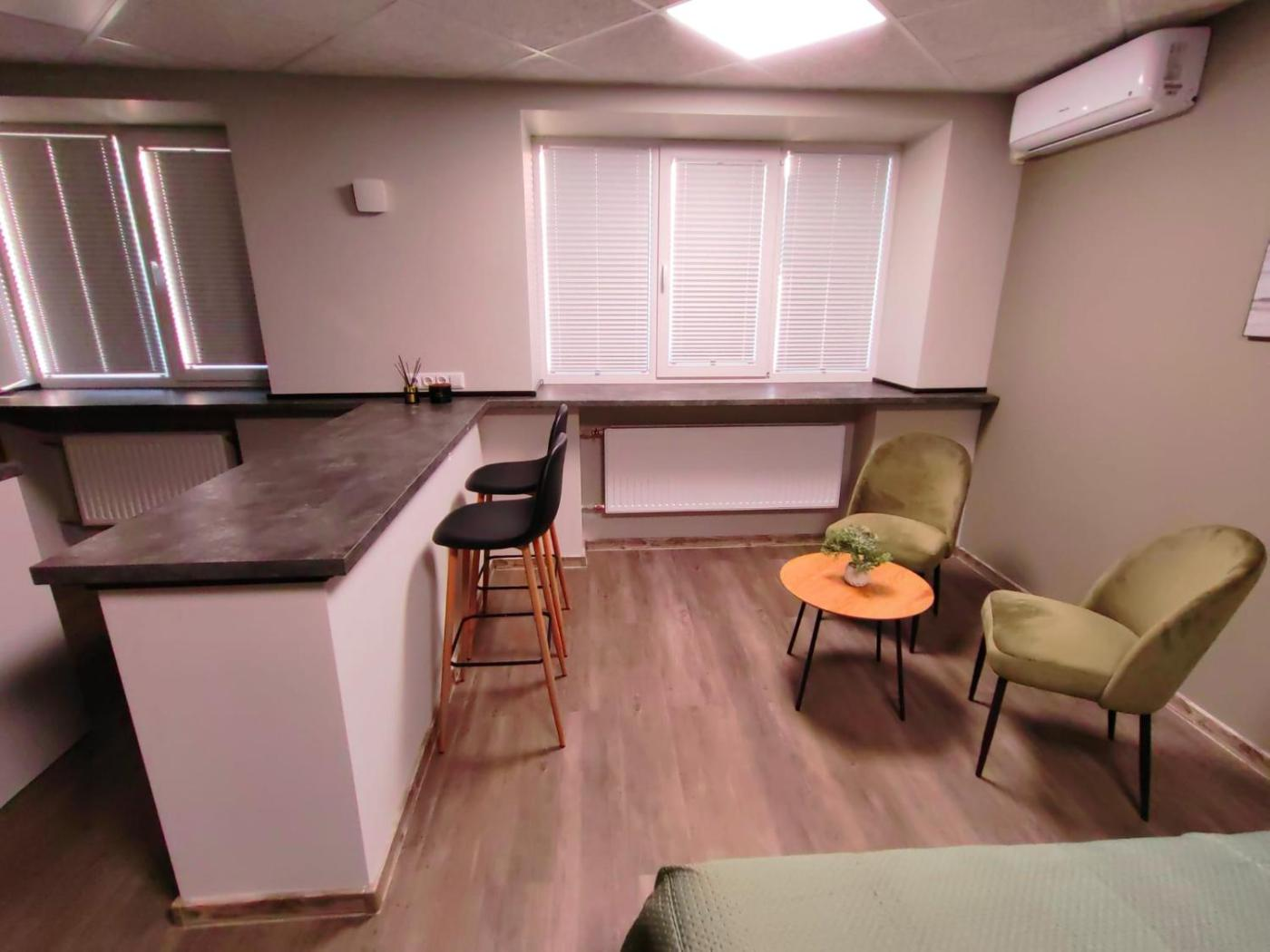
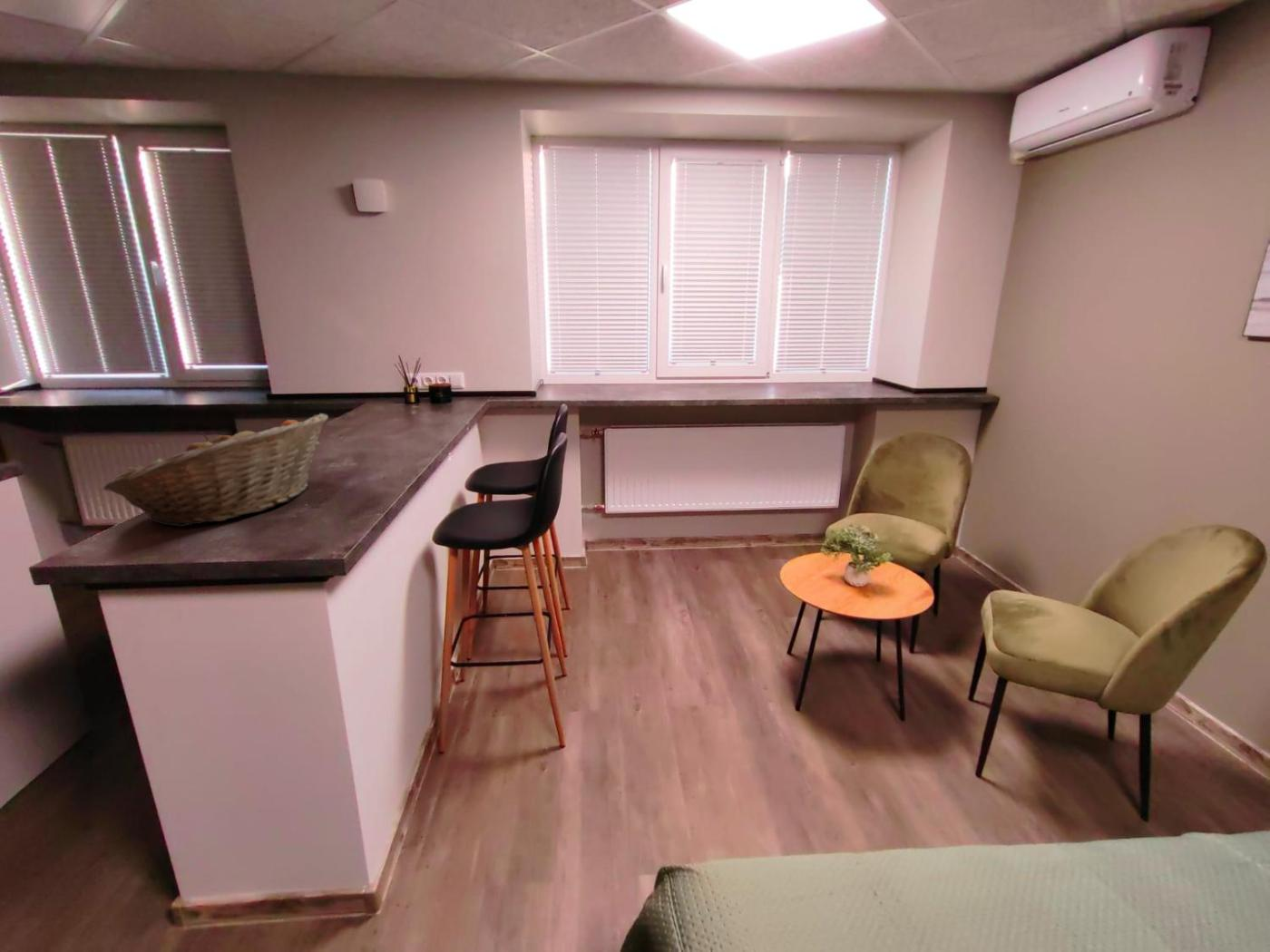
+ fruit basket [103,413,329,529]
